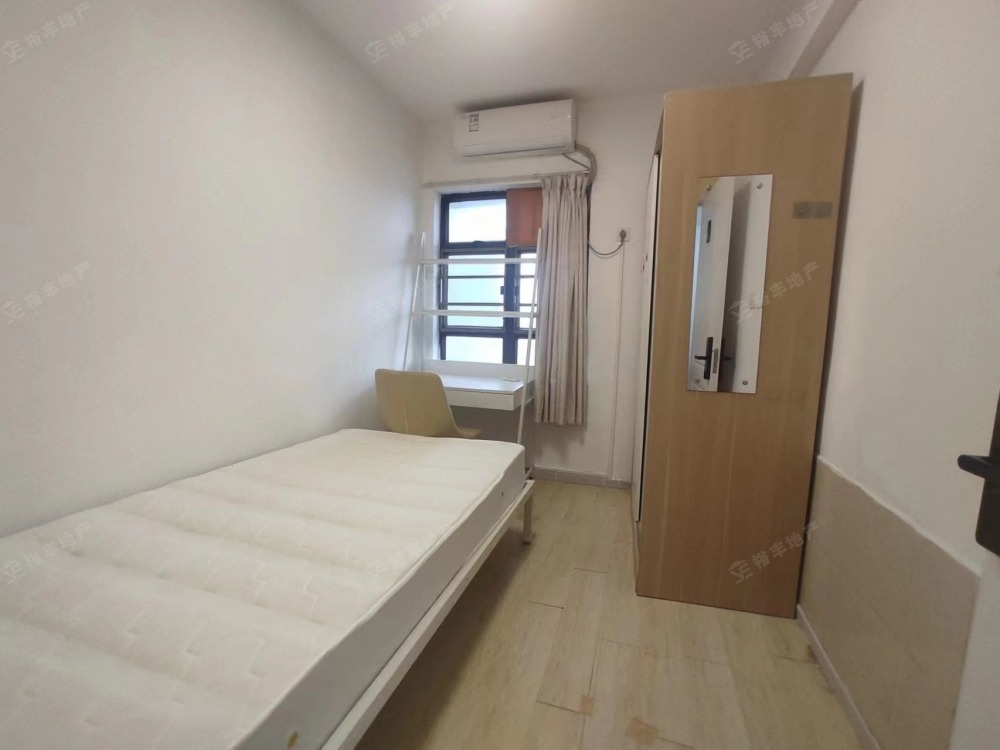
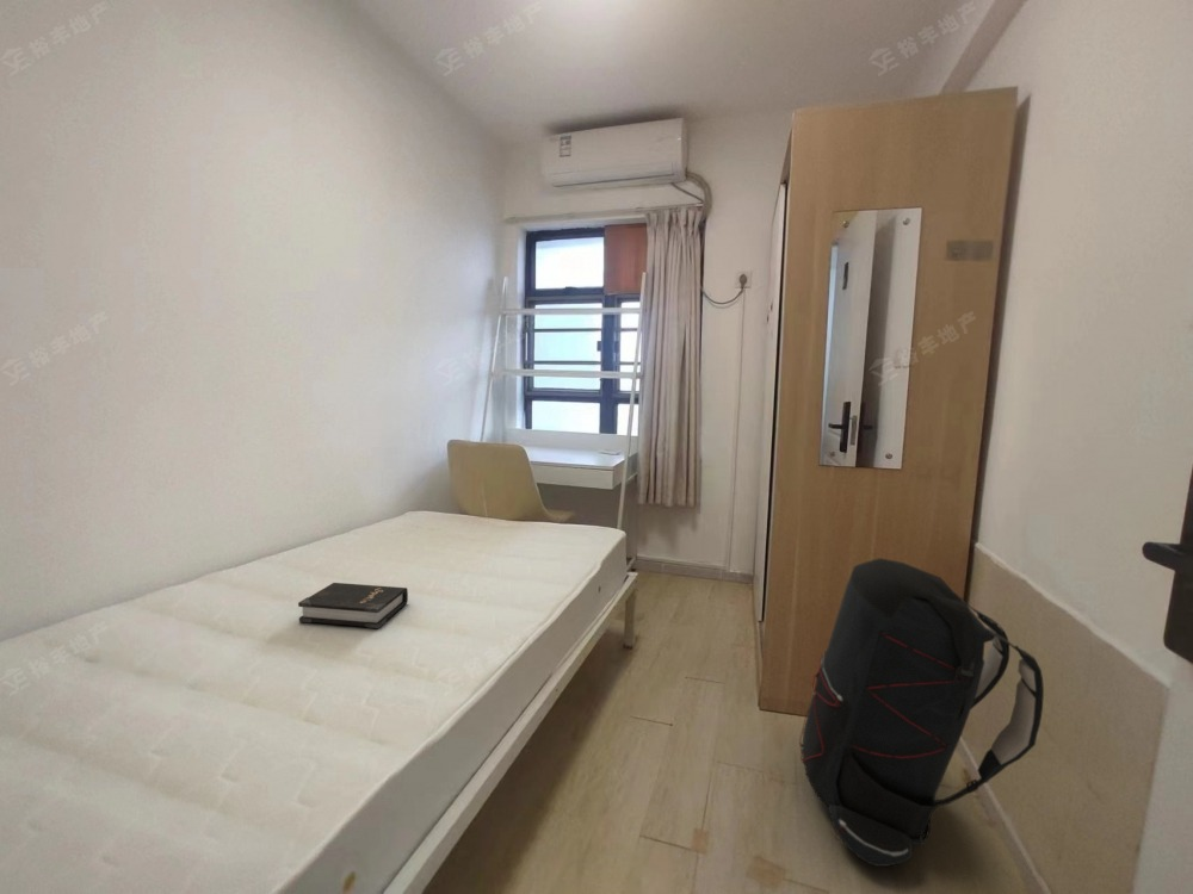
+ backpack [798,557,1045,868]
+ hardback book [297,582,409,629]
